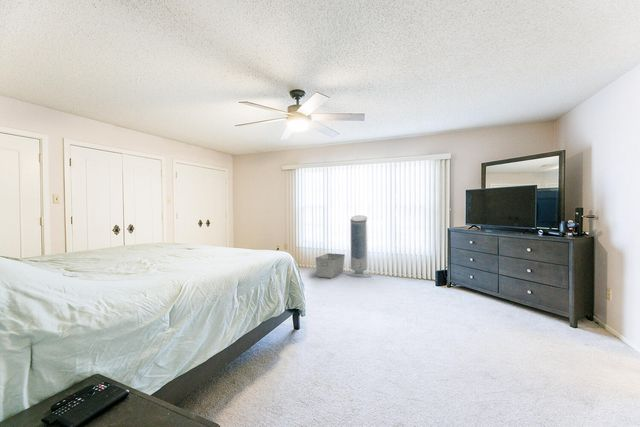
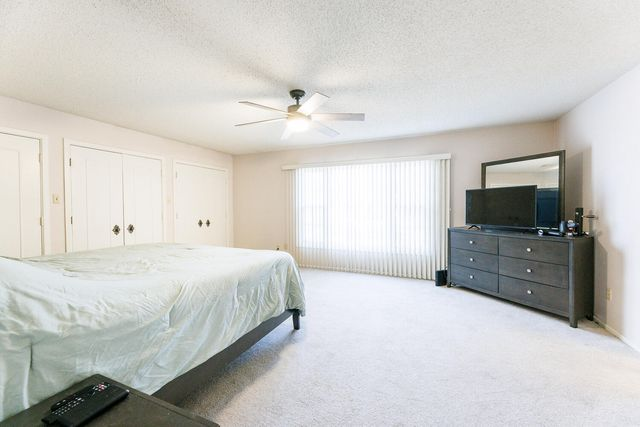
- air purifier [346,214,373,278]
- storage bin [314,252,346,279]
